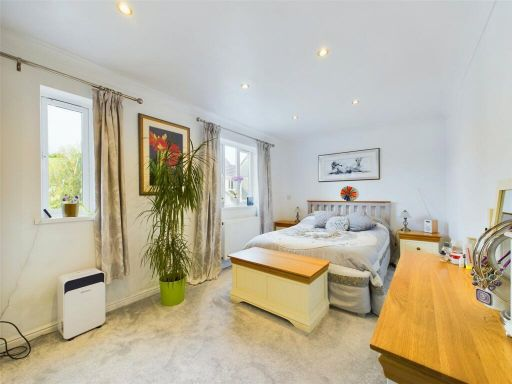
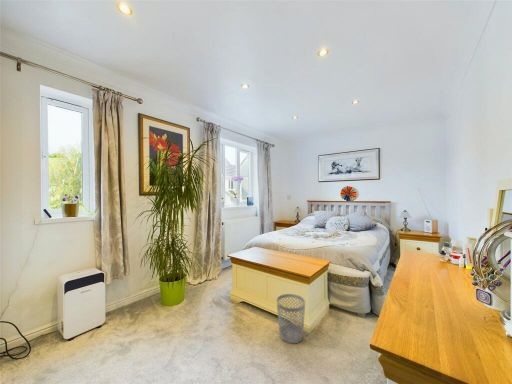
+ wastebasket [276,293,306,344]
